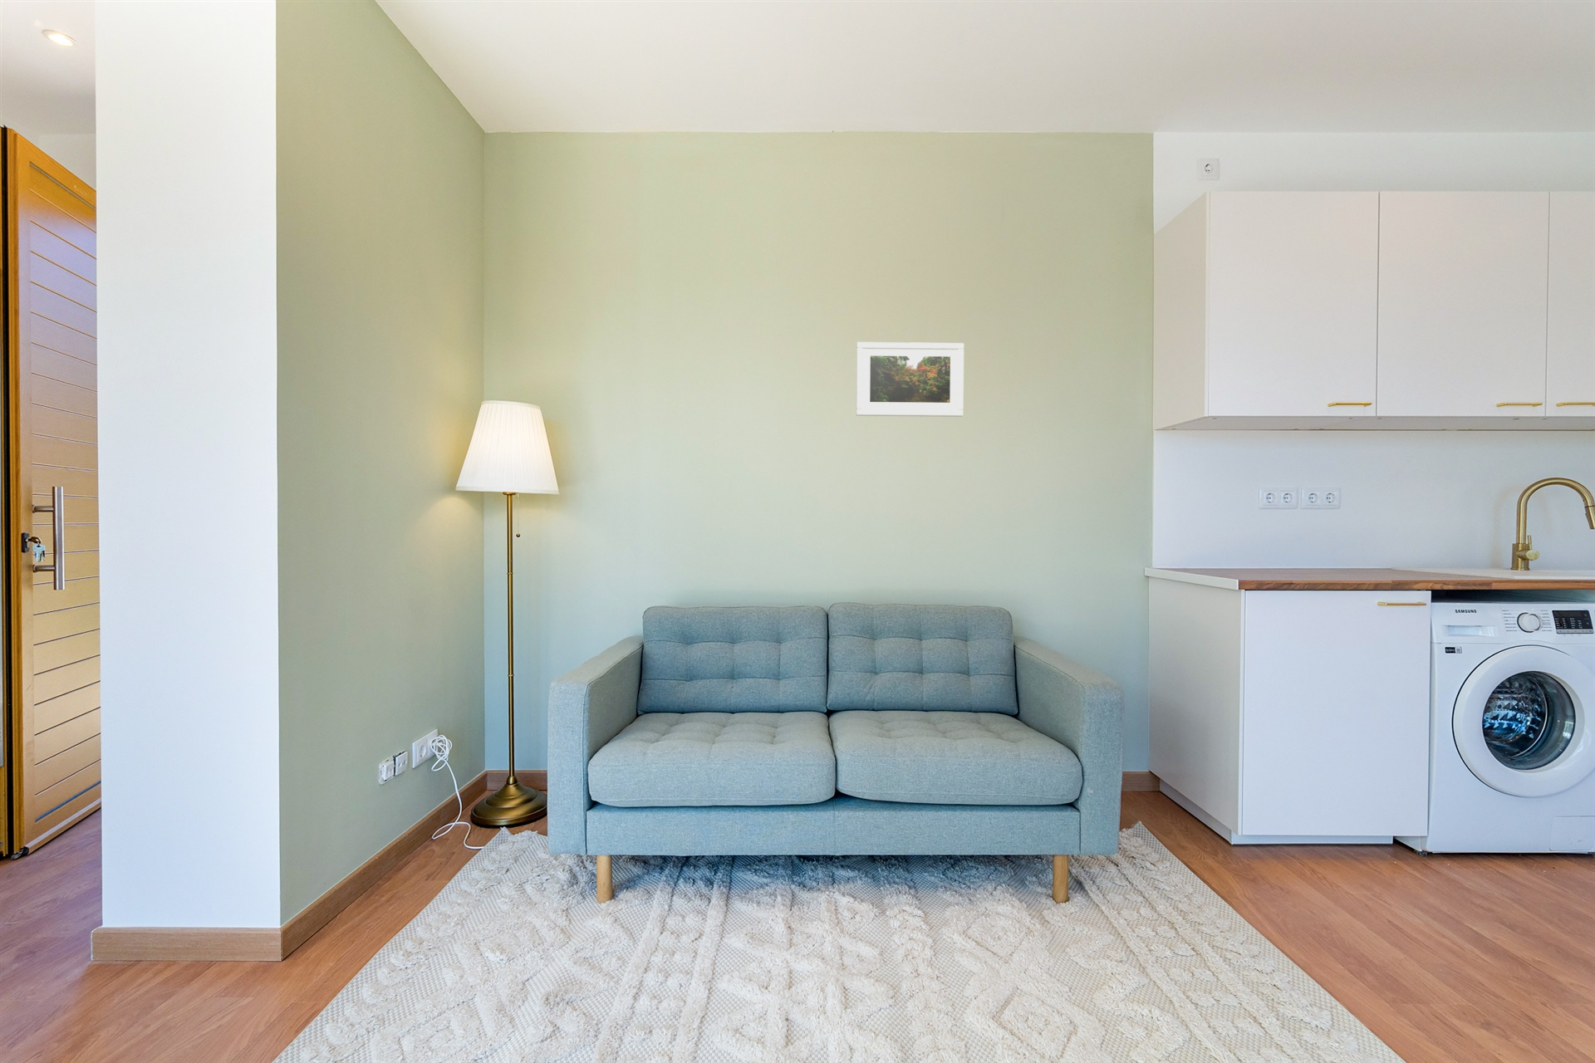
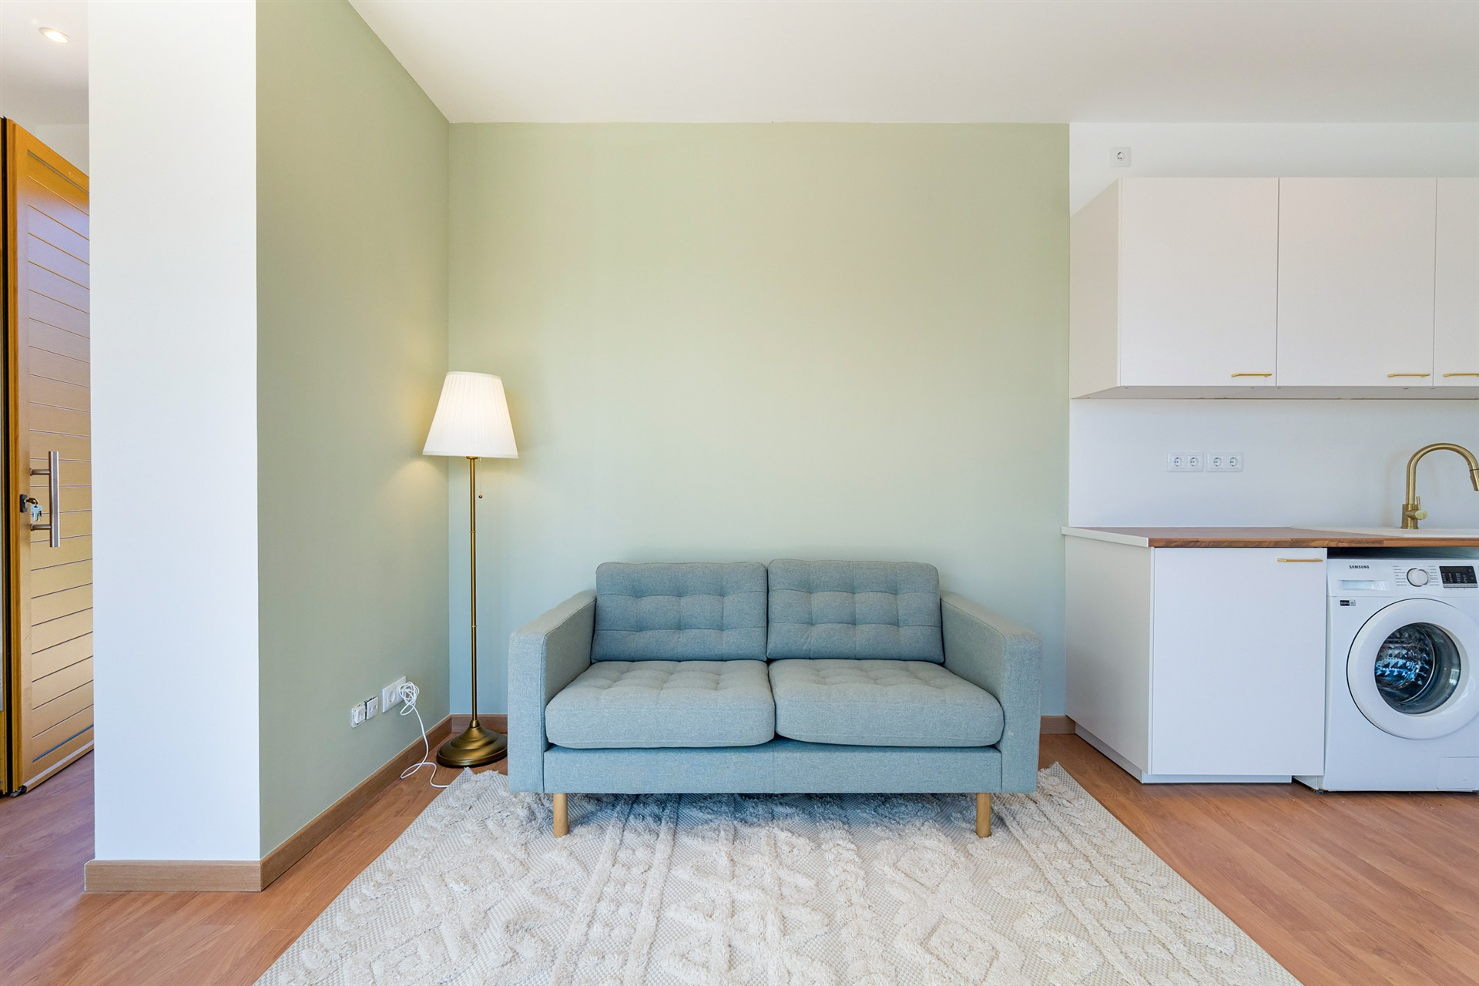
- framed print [856,342,965,418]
